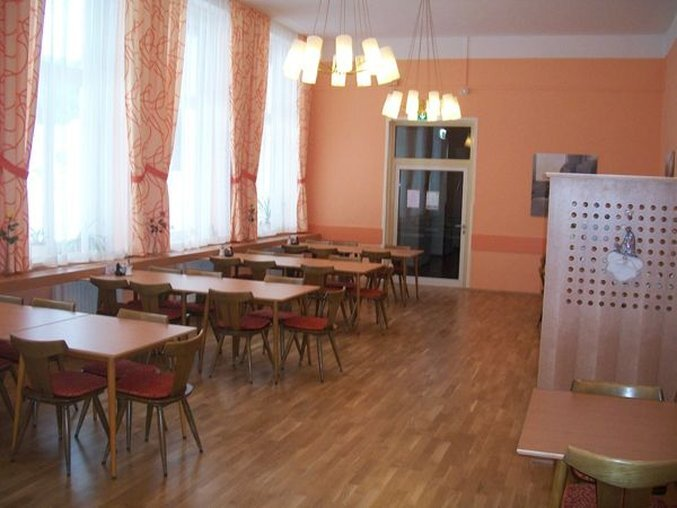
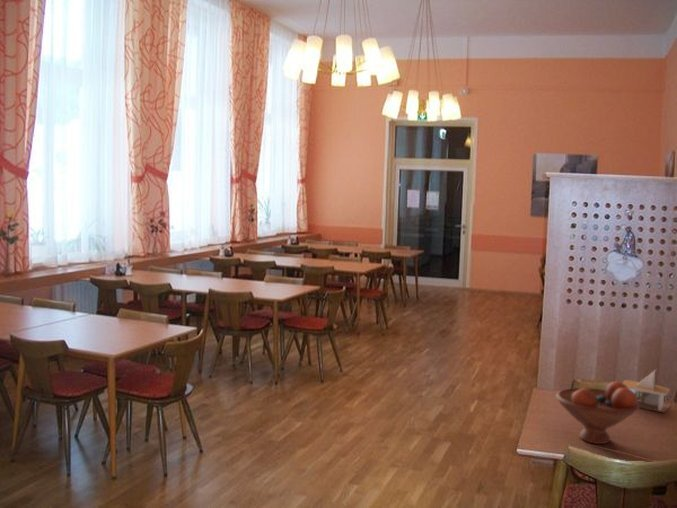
+ fruit bowl [555,380,641,445]
+ napkin holder [621,369,672,413]
